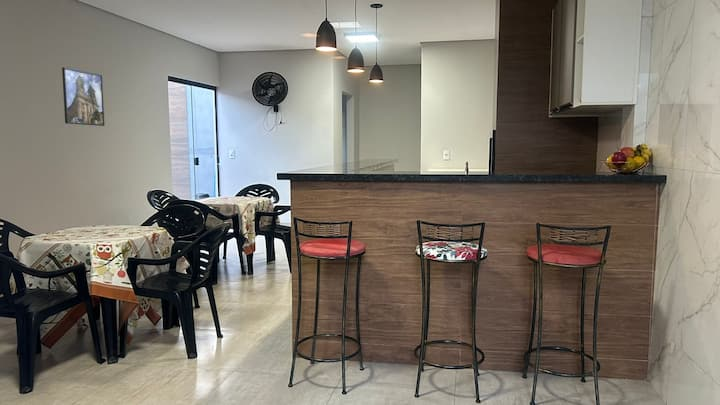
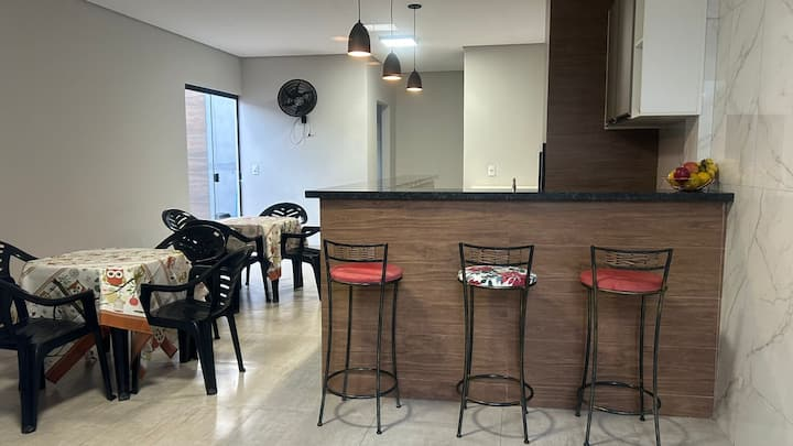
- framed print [61,66,106,127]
